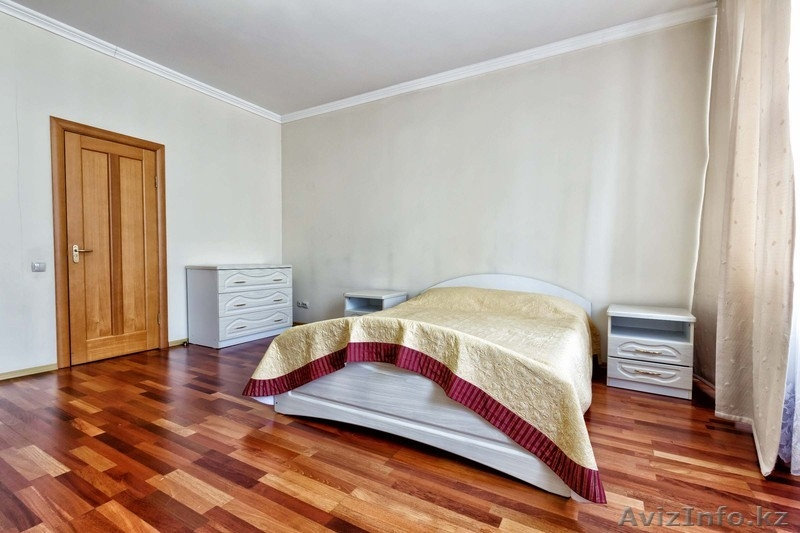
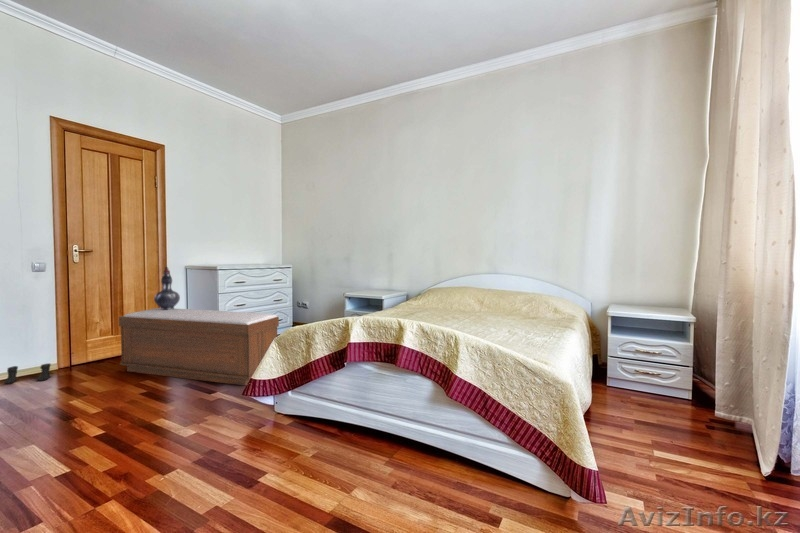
+ bench [118,307,280,386]
+ boots [2,362,53,386]
+ decorative vase [153,266,181,310]
